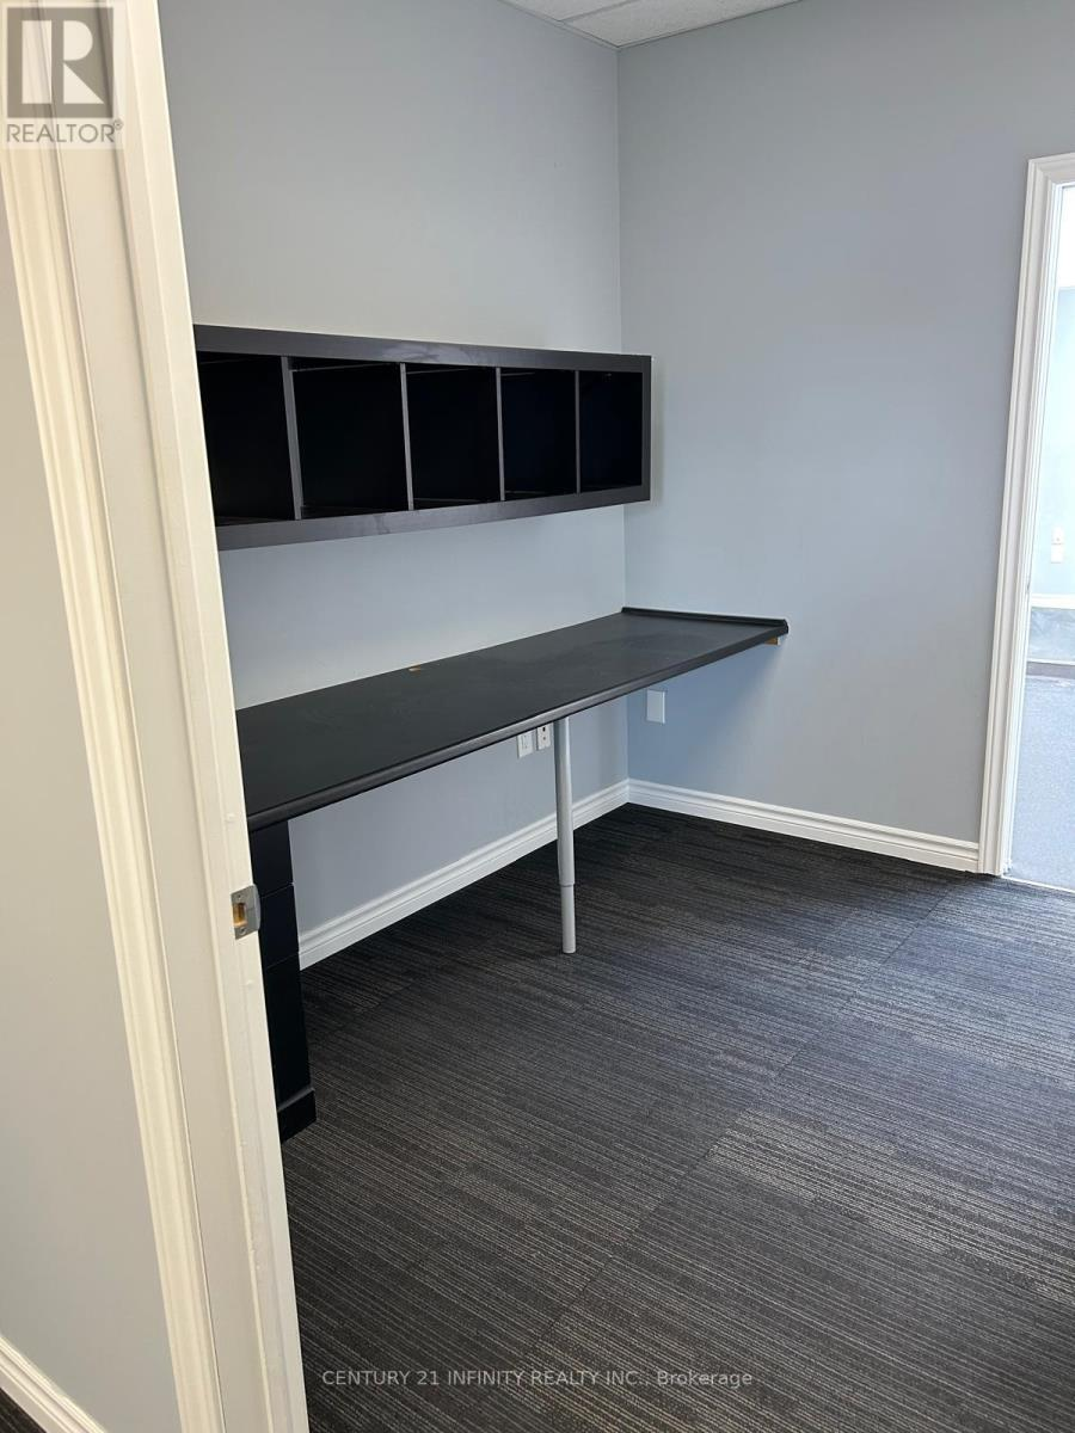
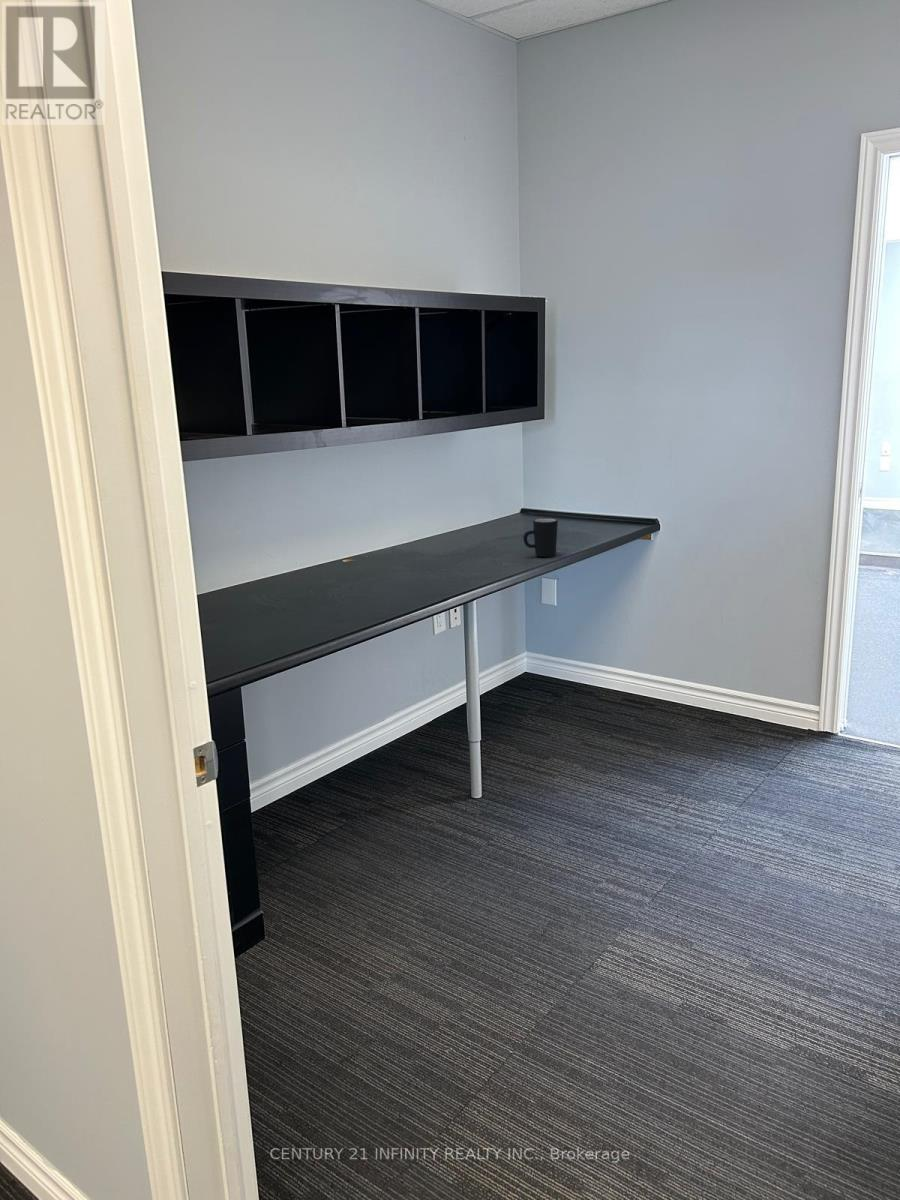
+ mug [522,518,559,558]
